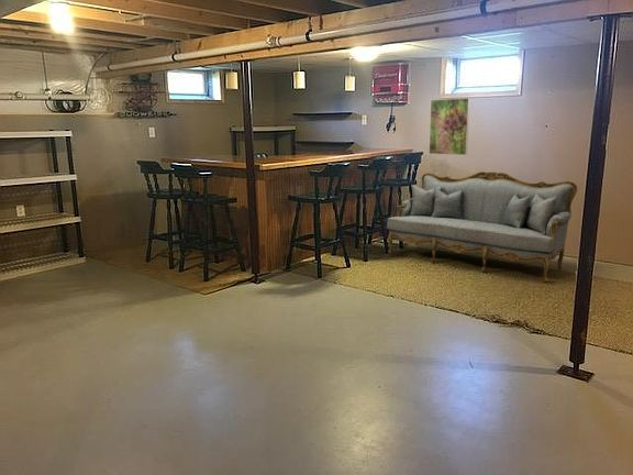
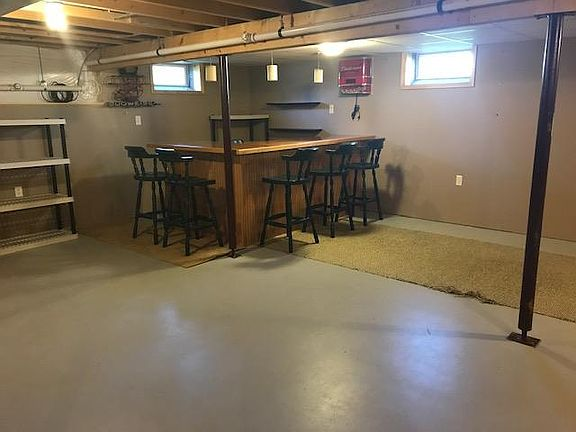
- sofa [386,170,578,284]
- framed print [427,97,471,156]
